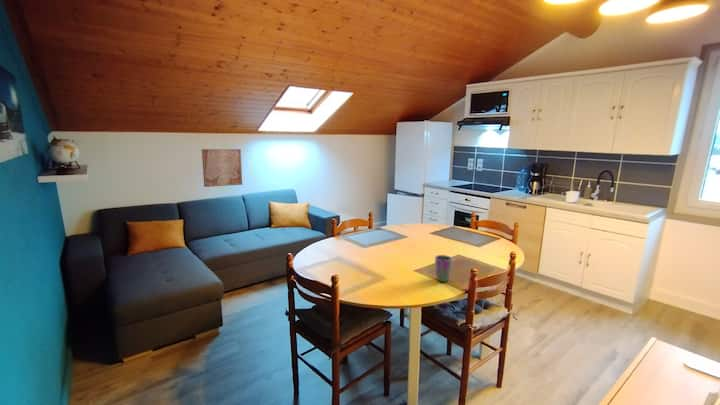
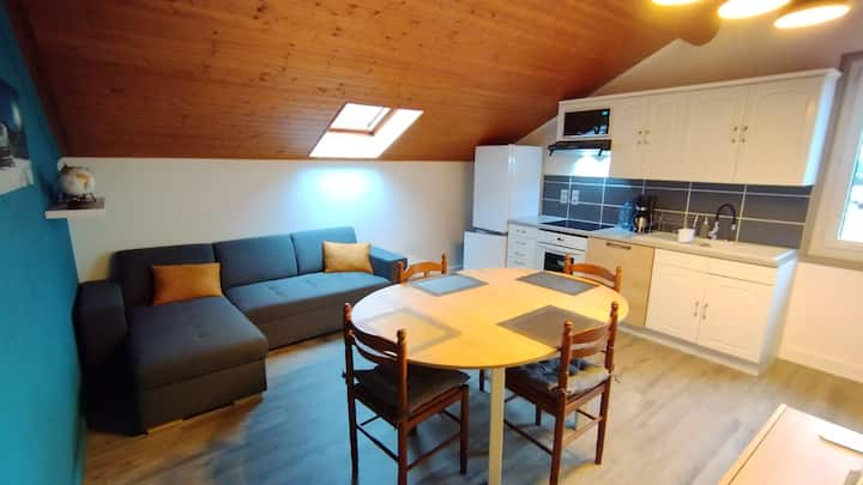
- wall art [201,148,243,188]
- cup [434,254,453,283]
